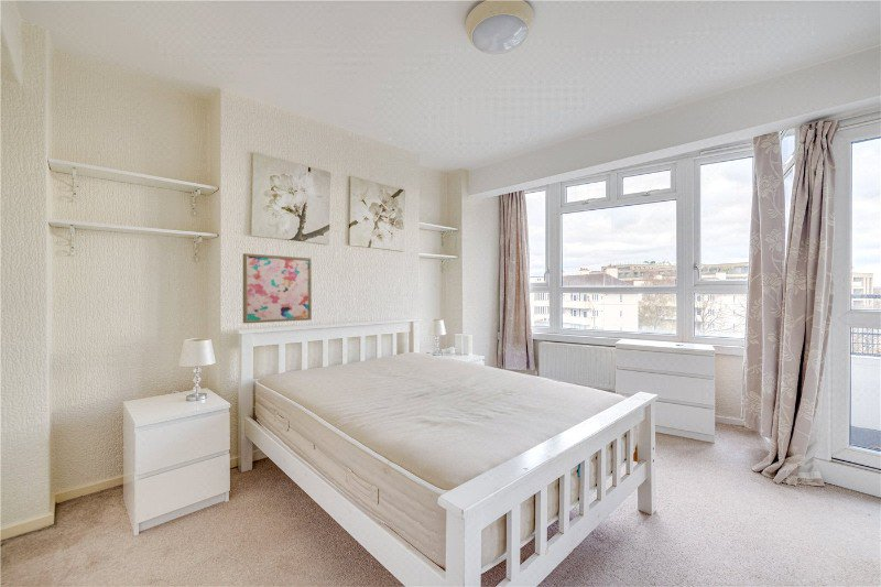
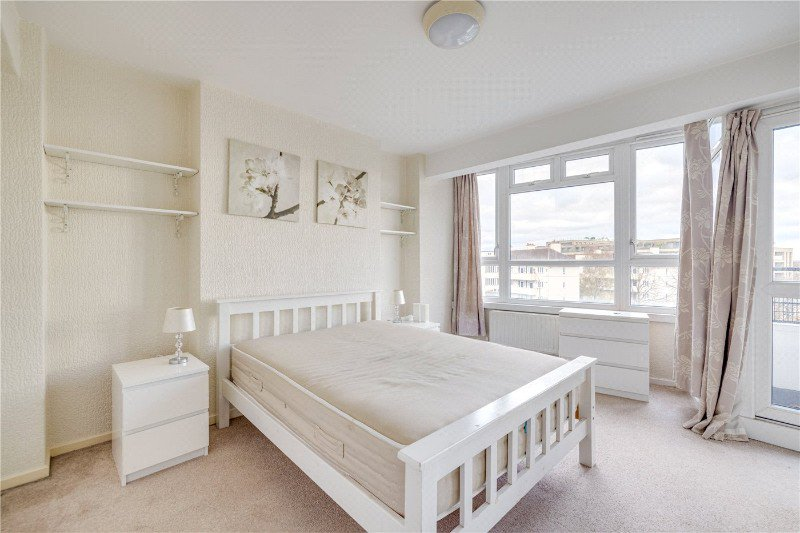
- wall art [242,252,313,325]
